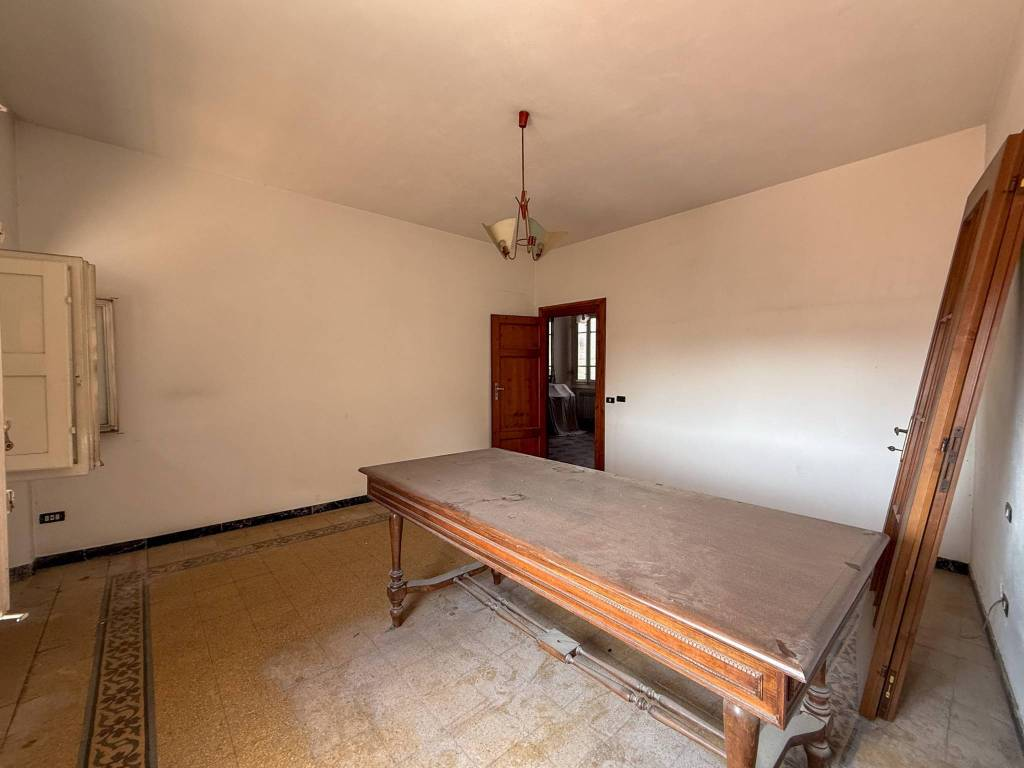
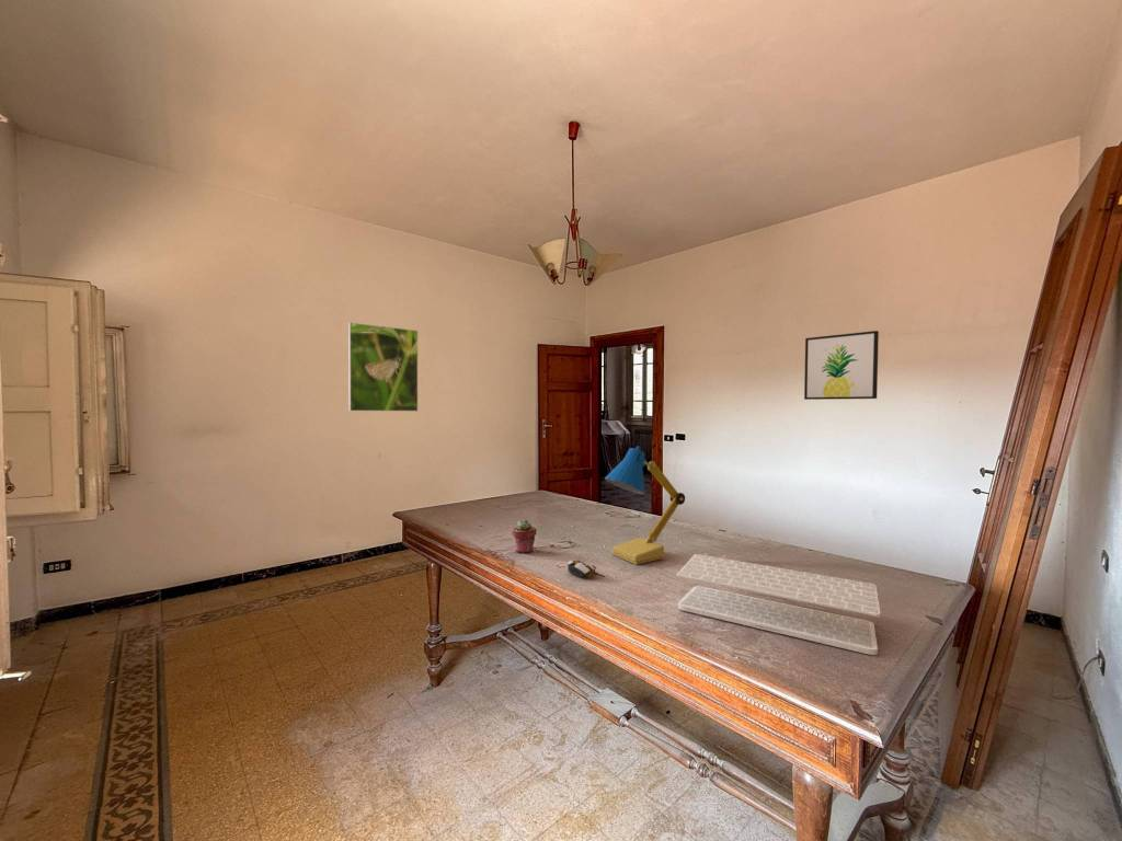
+ desk lamp [604,445,686,565]
+ keyboard [676,553,881,656]
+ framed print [347,321,419,413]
+ potted succulent [512,518,537,554]
+ computer mouse [565,560,606,579]
+ wall art [803,330,880,401]
